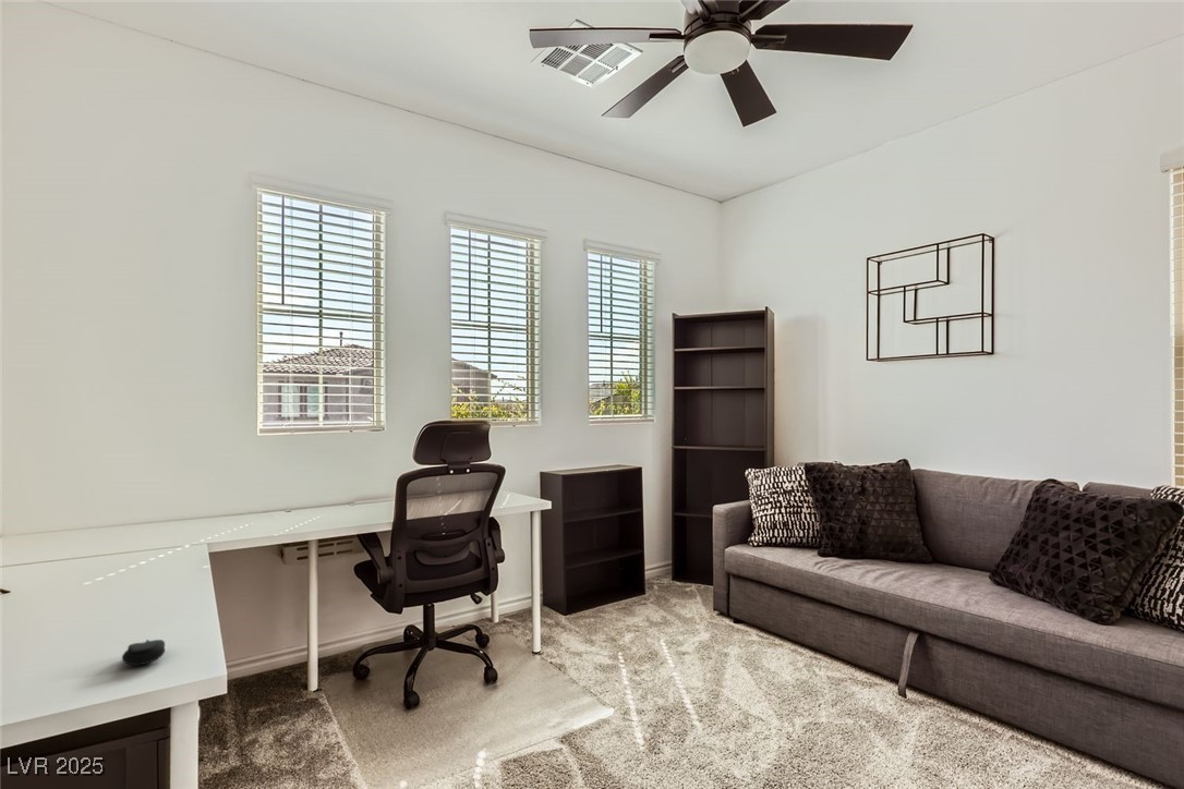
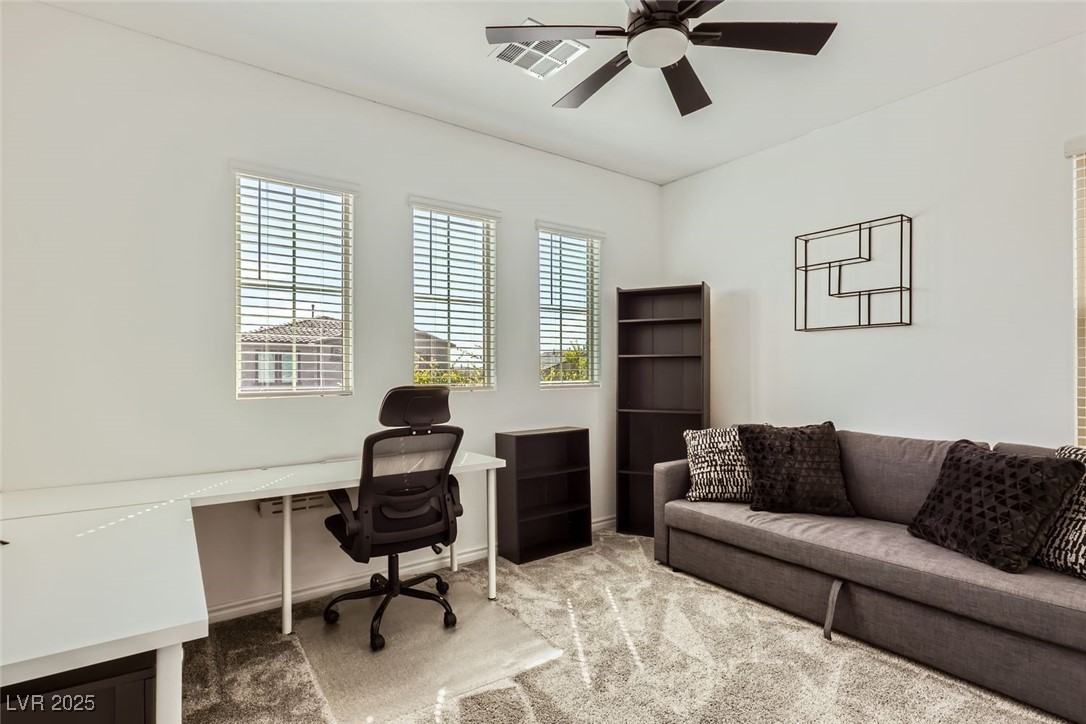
- computer mouse [121,639,166,667]
